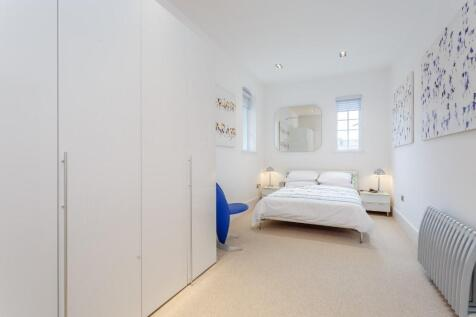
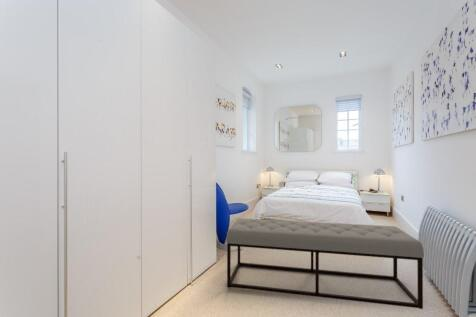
+ bench [225,217,425,310]
